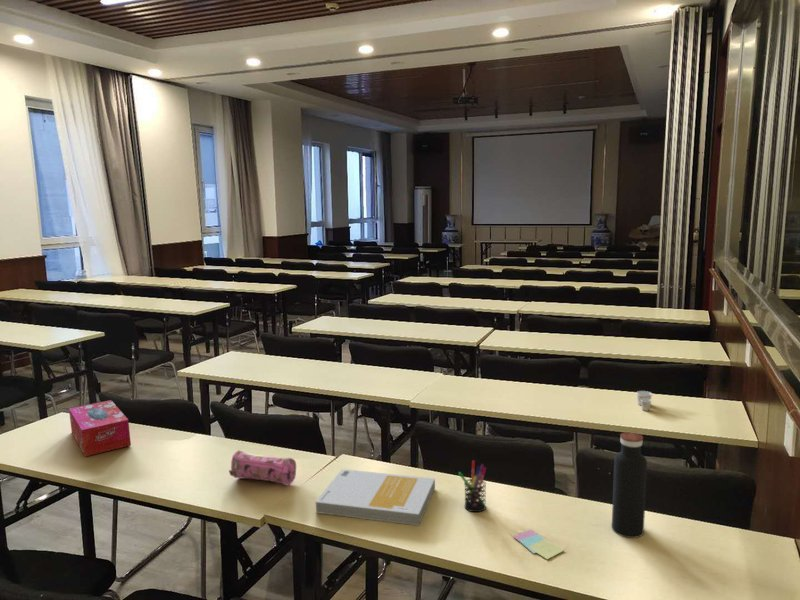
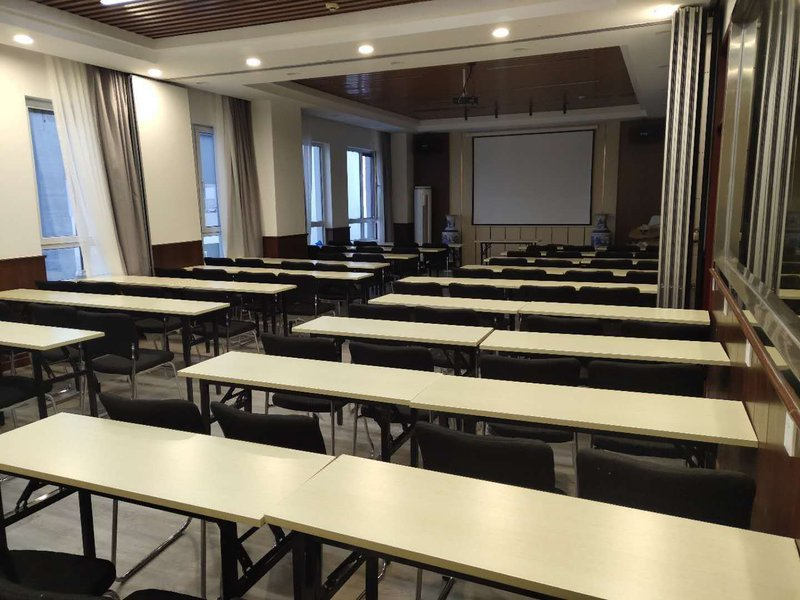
- water bottle [611,431,648,539]
- pencil case [228,449,297,486]
- paper cup [635,390,653,412]
- book [314,468,436,527]
- pen holder [457,460,487,513]
- tissue box [68,399,132,458]
- sticky notes [512,528,565,560]
